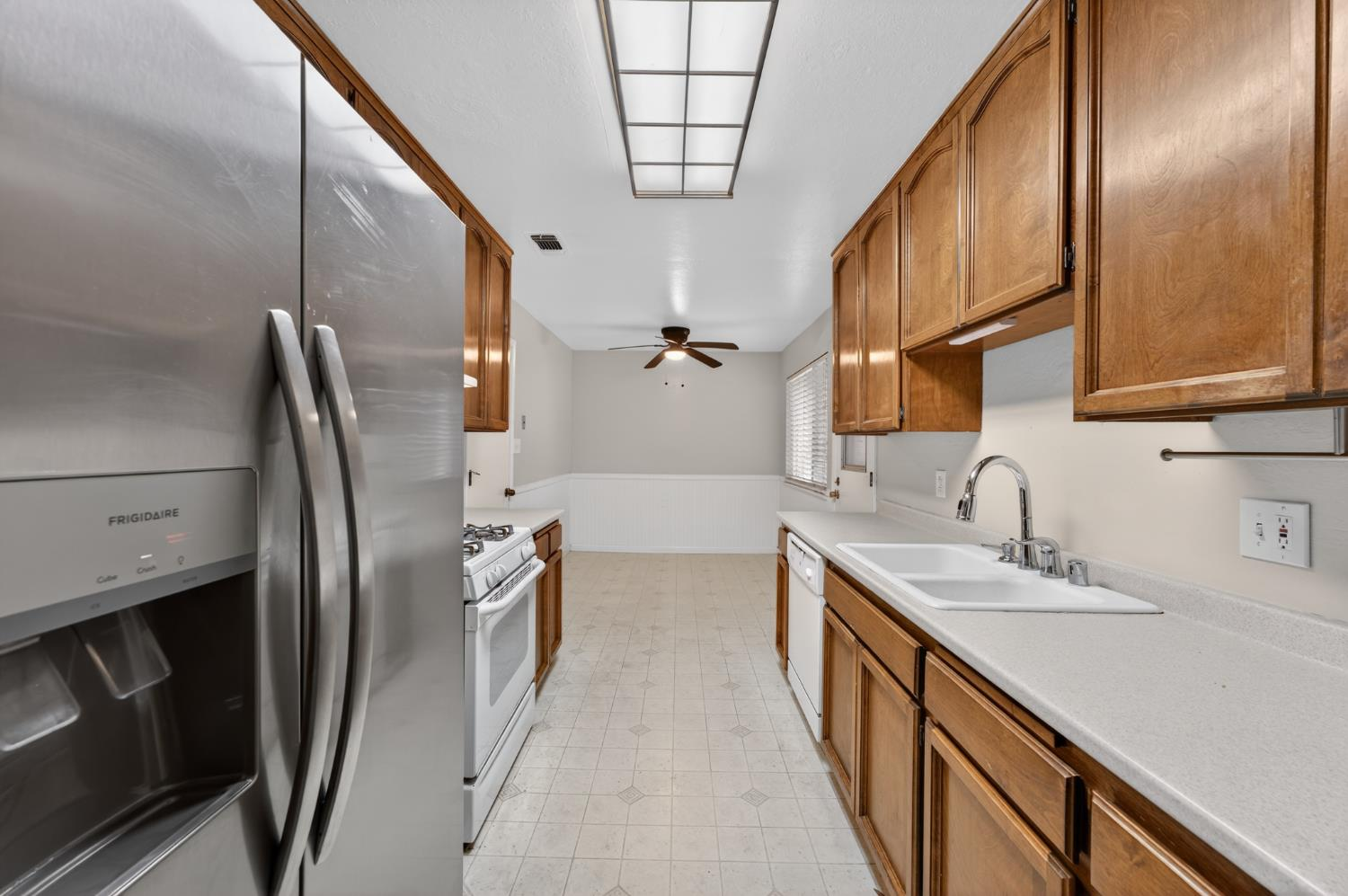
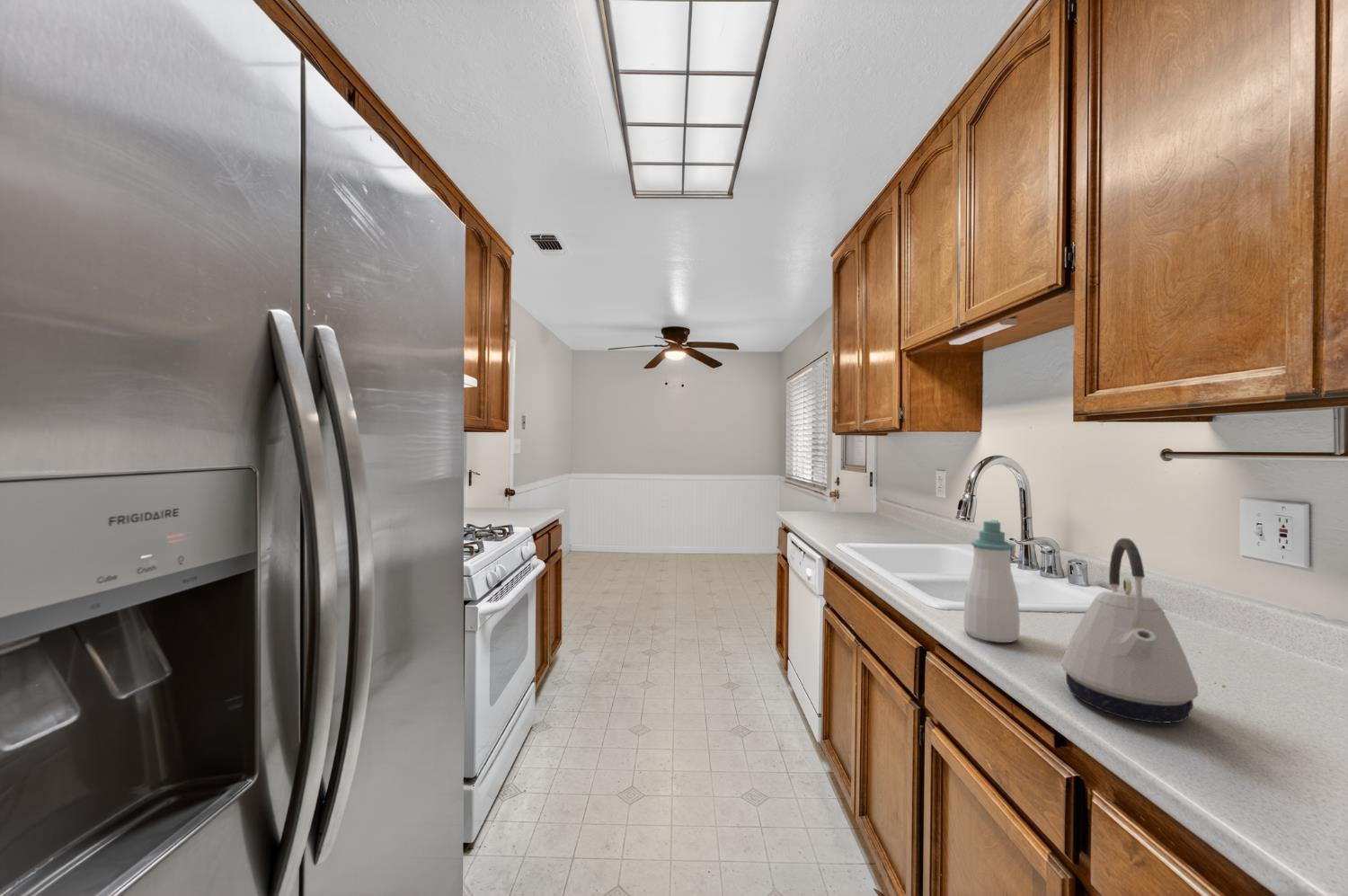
+ soap bottle [962,519,1021,643]
+ kettle [1060,537,1199,723]
